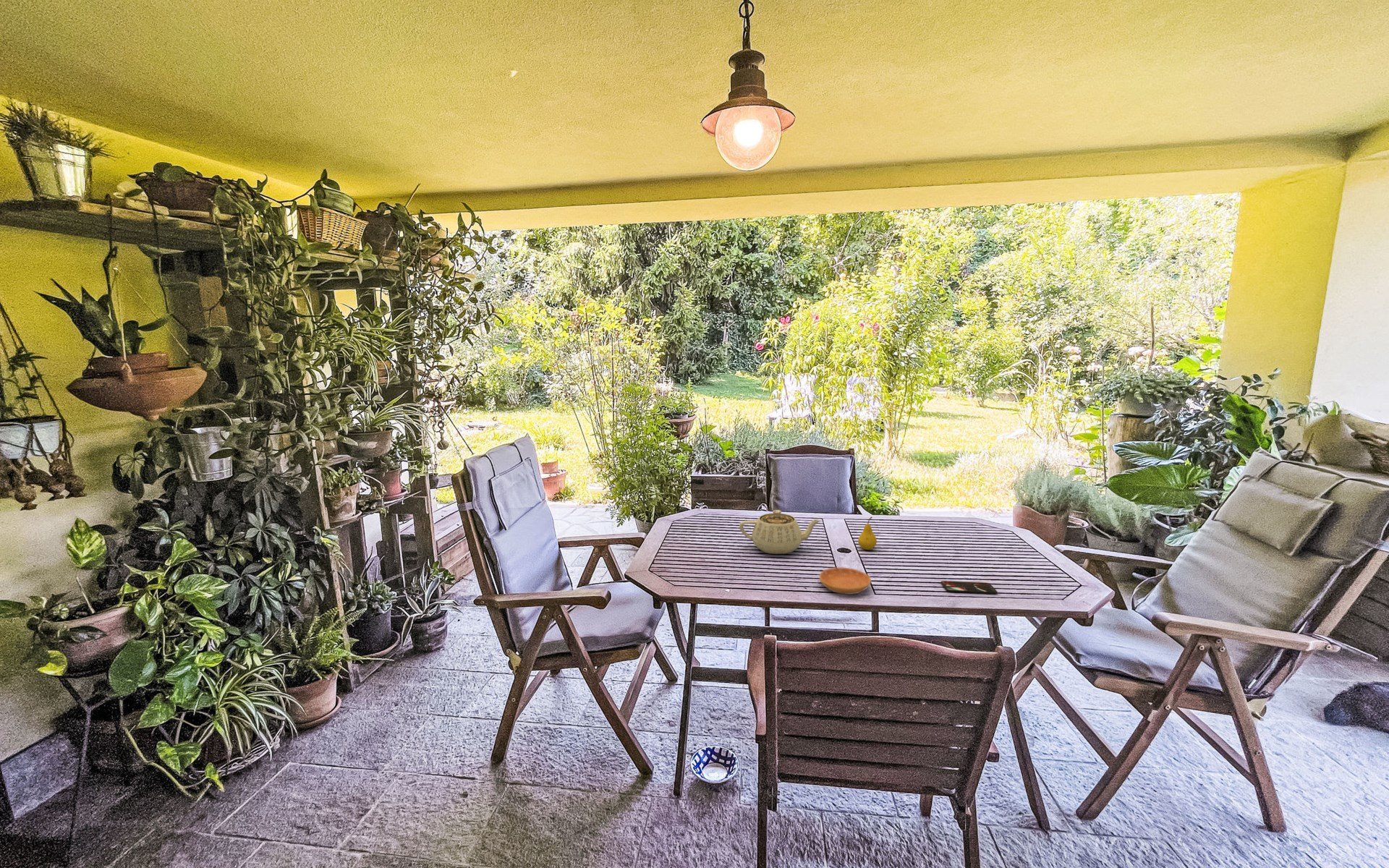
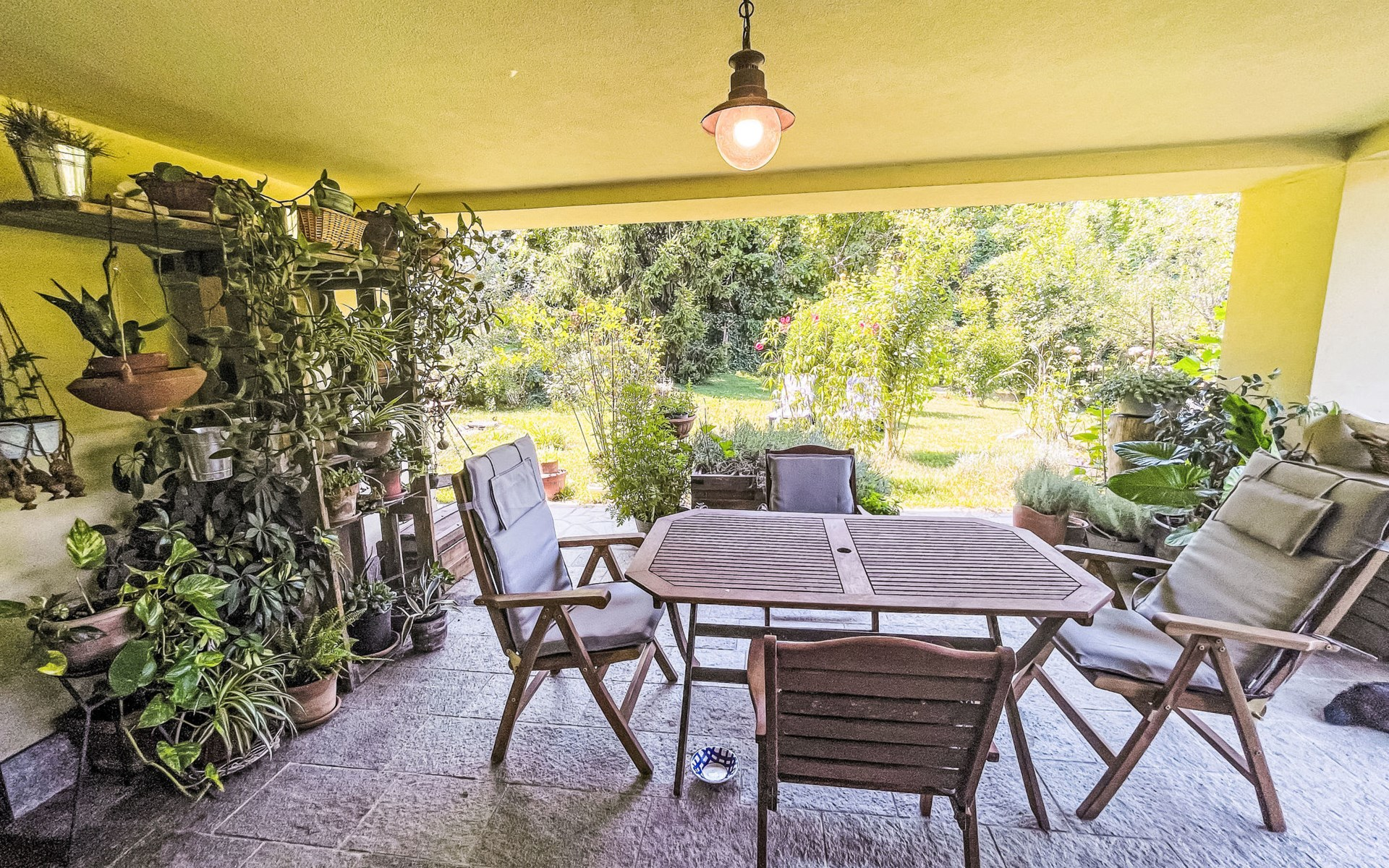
- smartphone [940,580,998,595]
- teapot [739,509,822,555]
- saucer [818,566,872,595]
- fruit [857,516,878,550]
